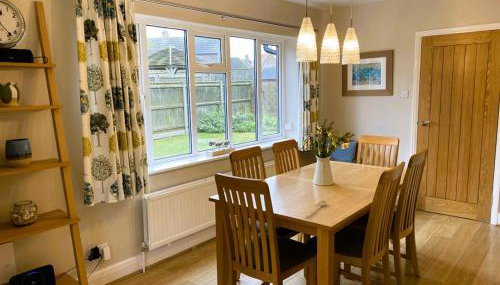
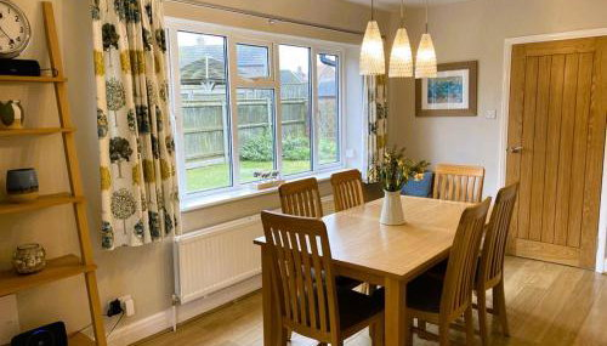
- spoon [306,200,328,219]
